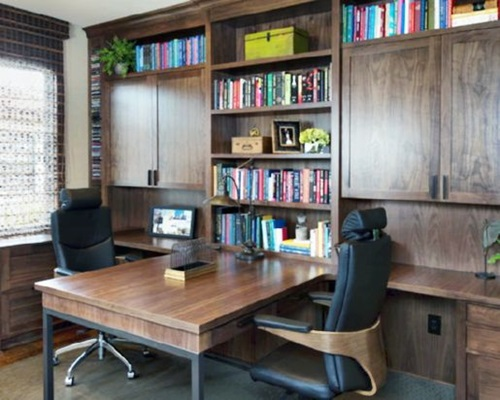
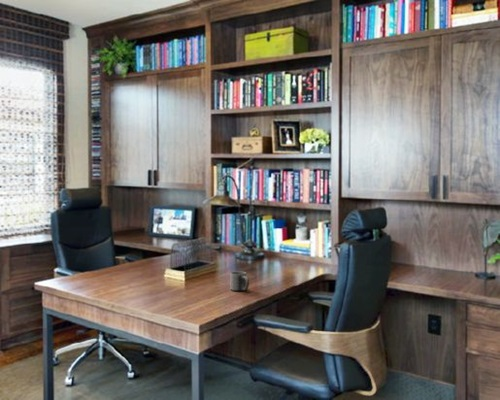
+ mug [230,271,250,292]
